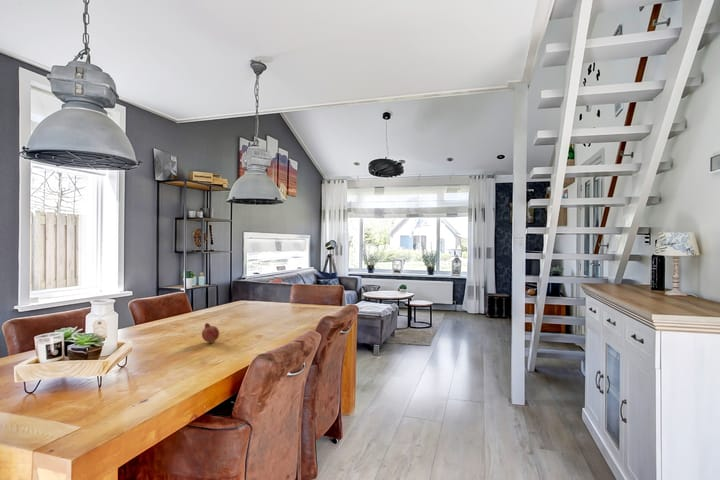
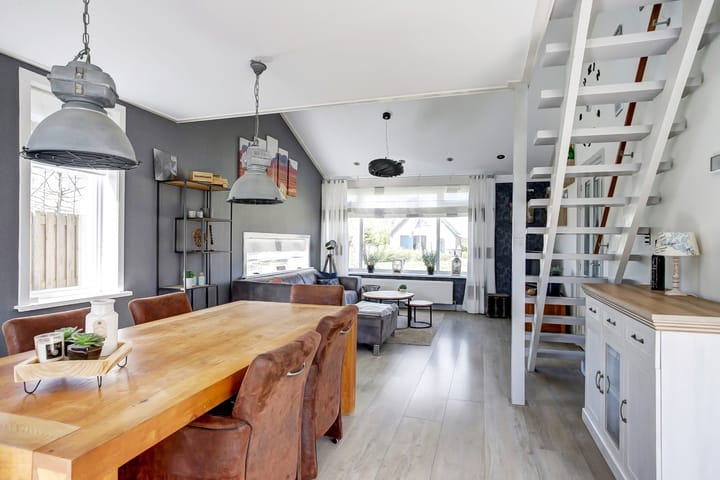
- fruit [201,322,220,343]
